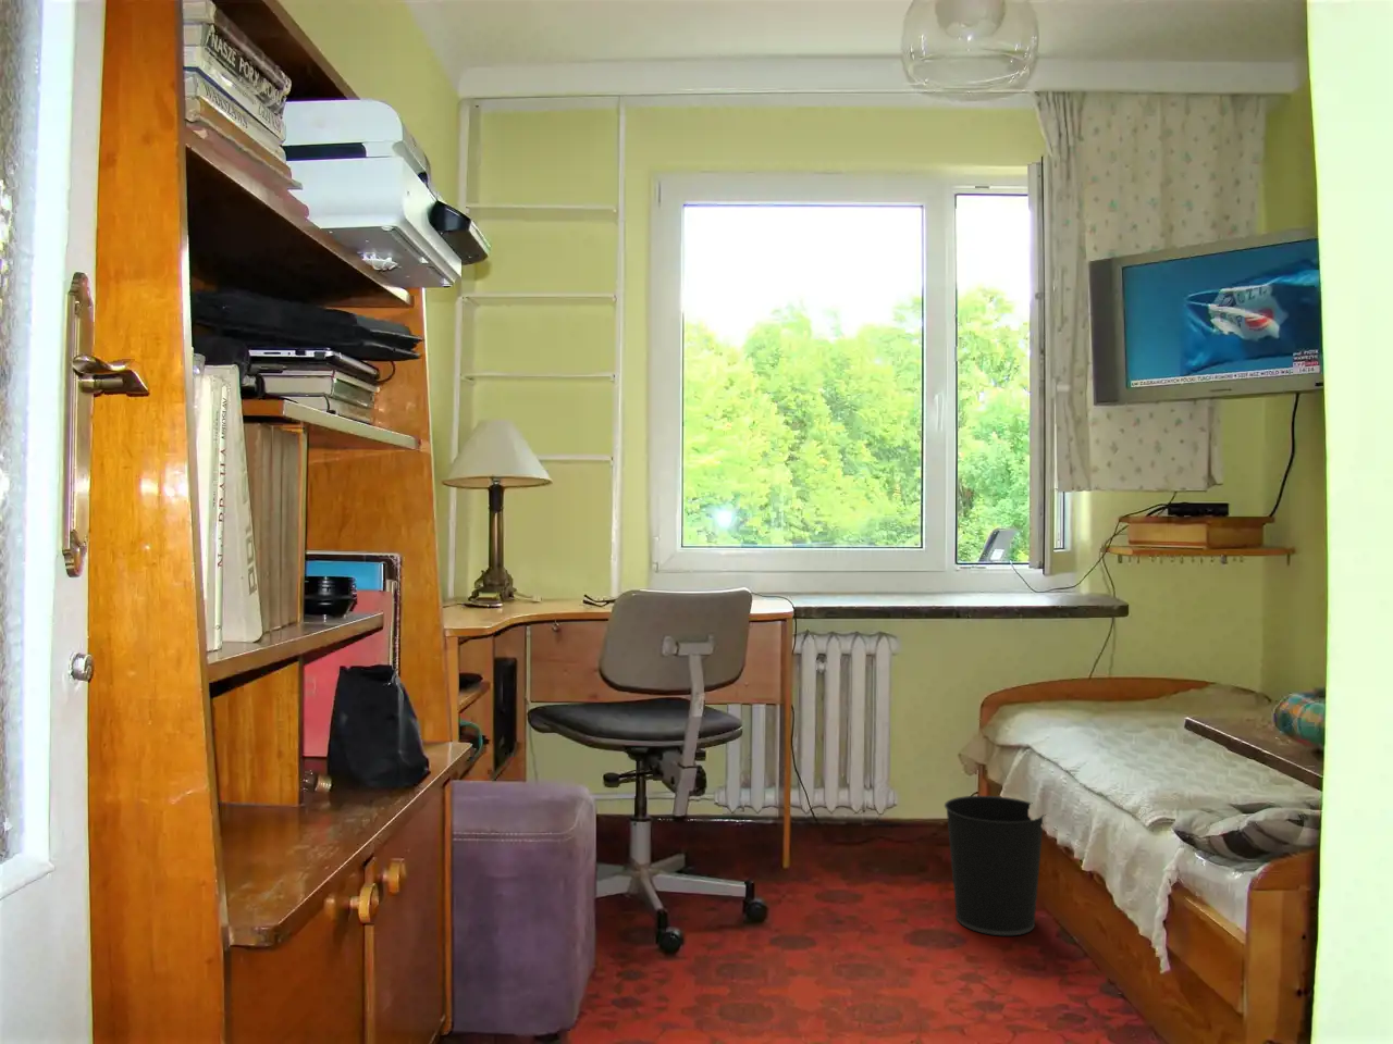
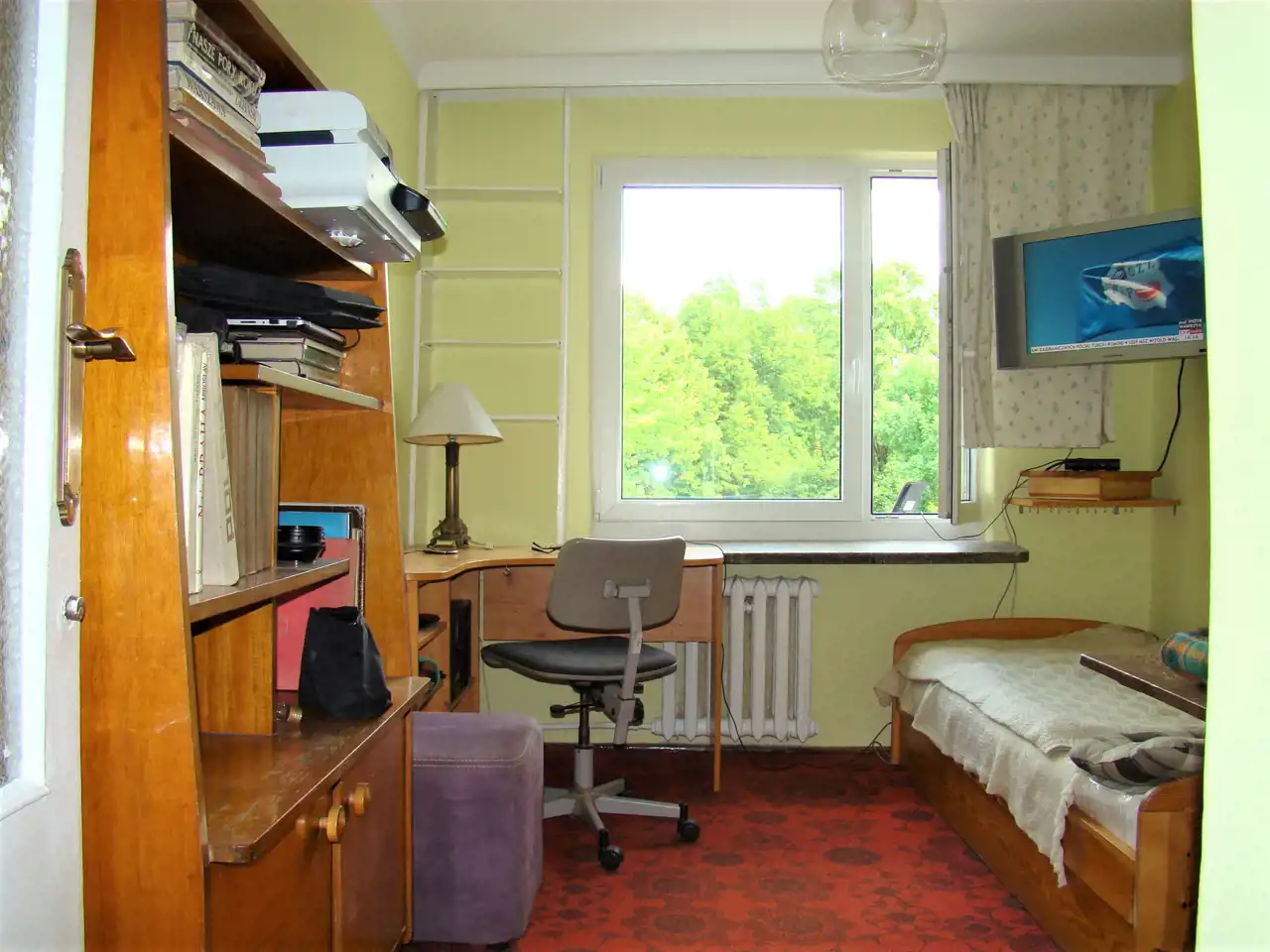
- wastebasket [943,795,1045,937]
